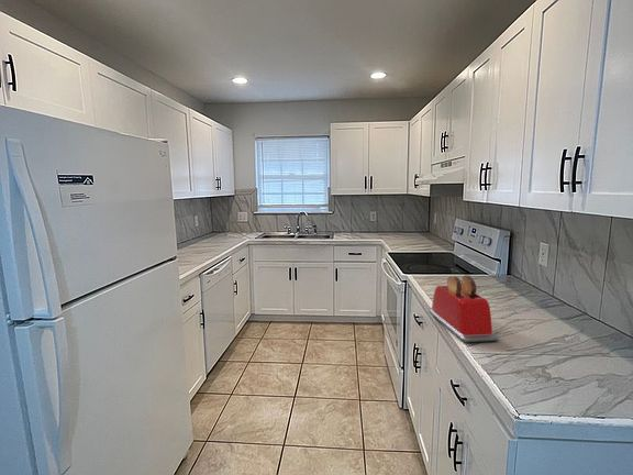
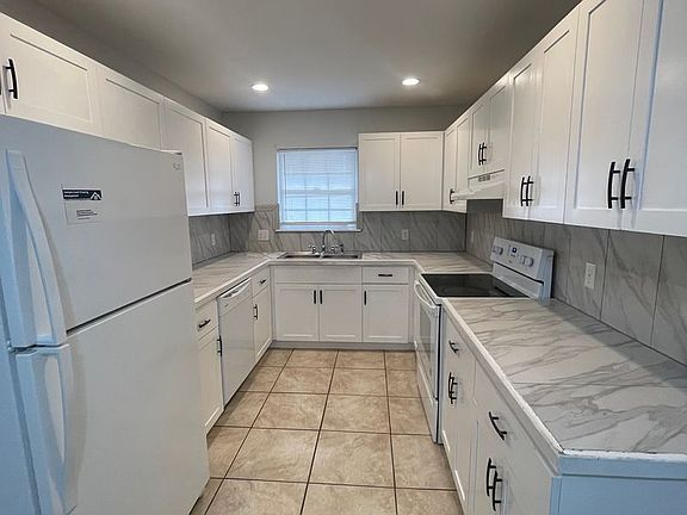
- toaster [426,274,500,343]
